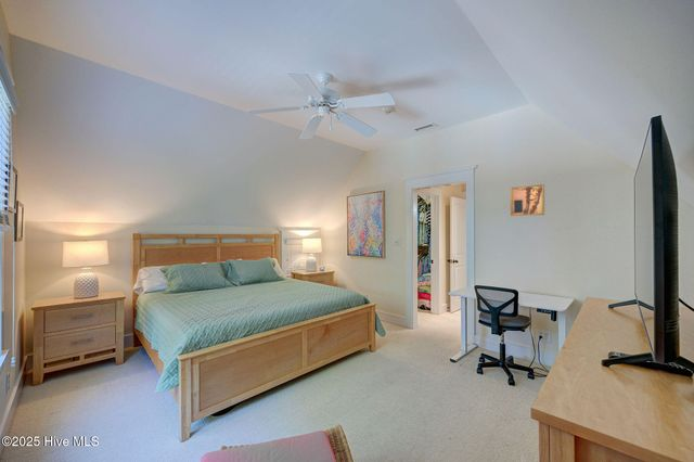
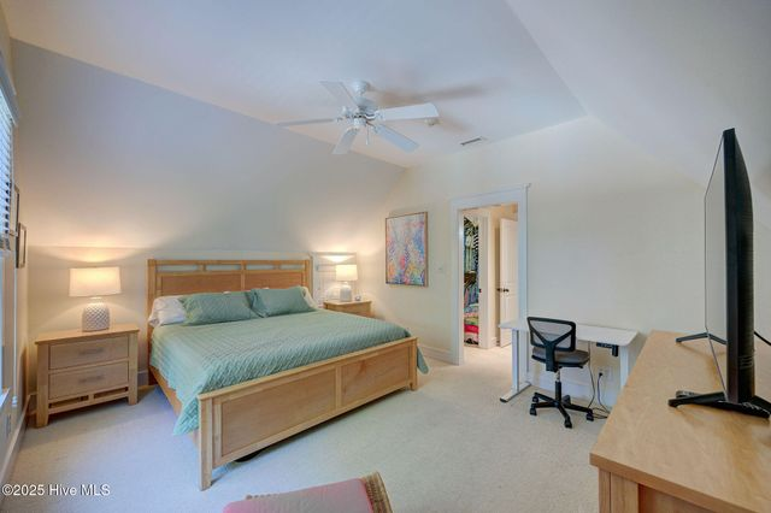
- wall art [510,183,545,217]
